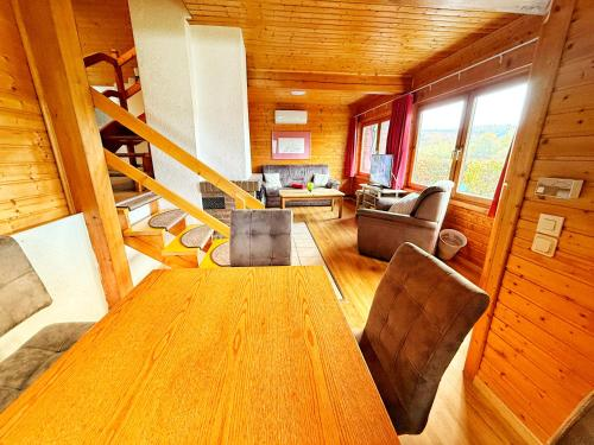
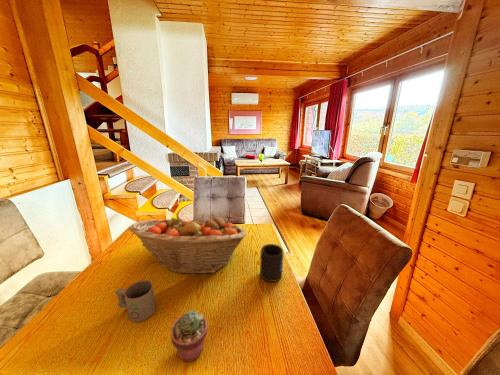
+ mug [114,279,157,323]
+ fruit basket [127,213,247,275]
+ potted succulent [170,308,208,363]
+ mug [259,243,284,283]
